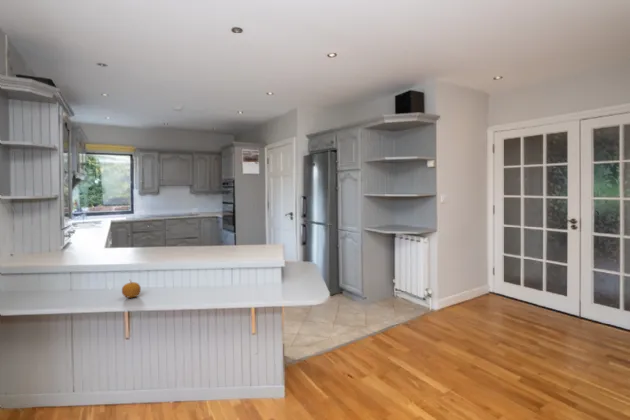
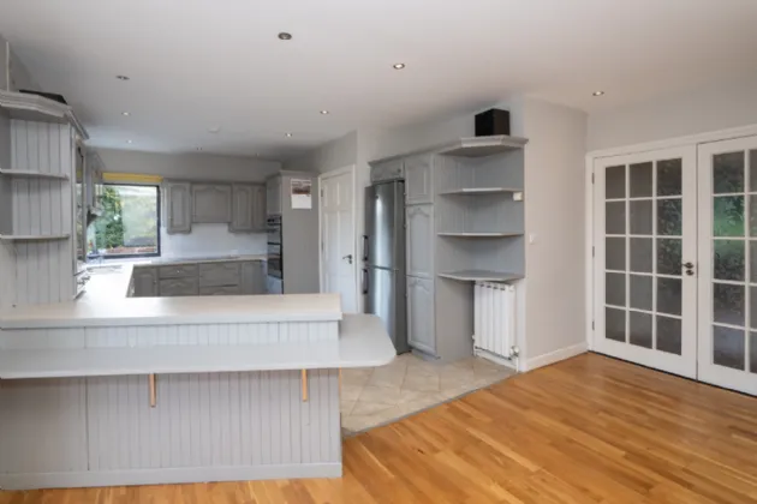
- fruit [121,279,142,299]
